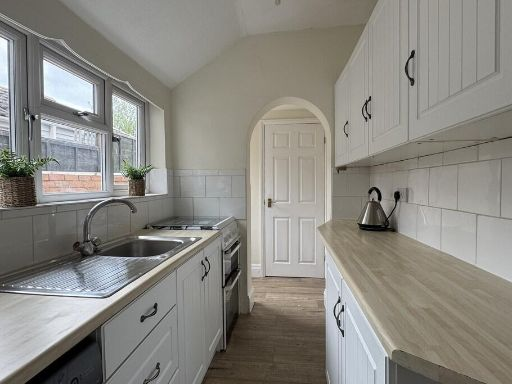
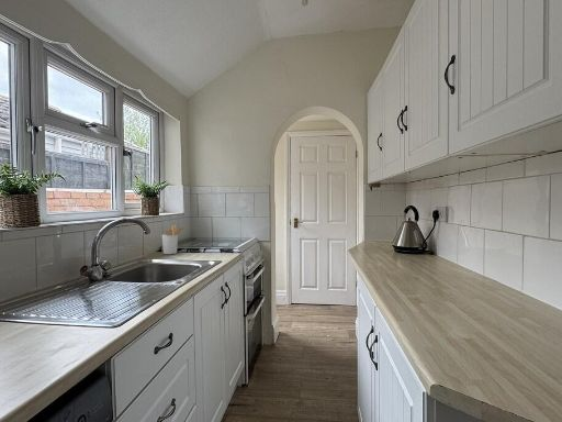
+ utensil holder [161,224,187,255]
